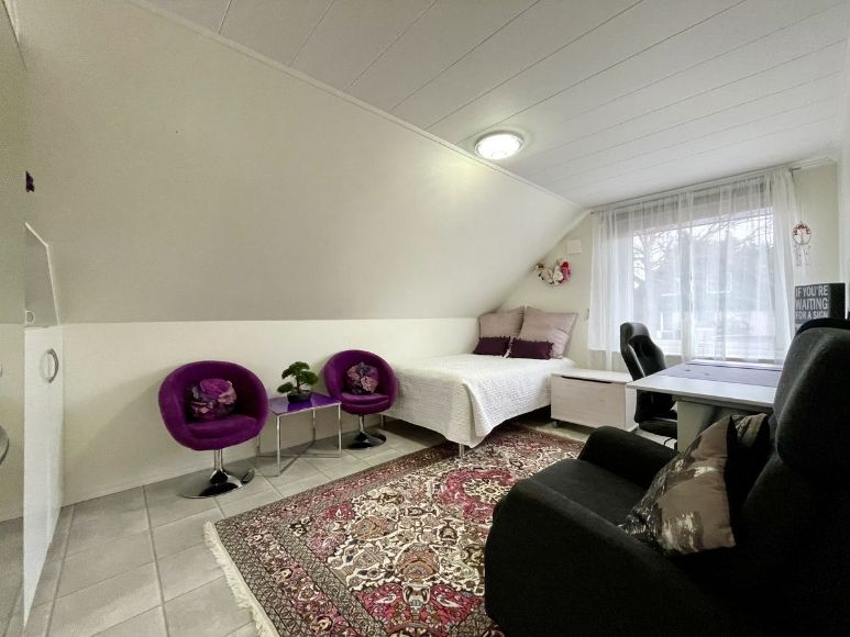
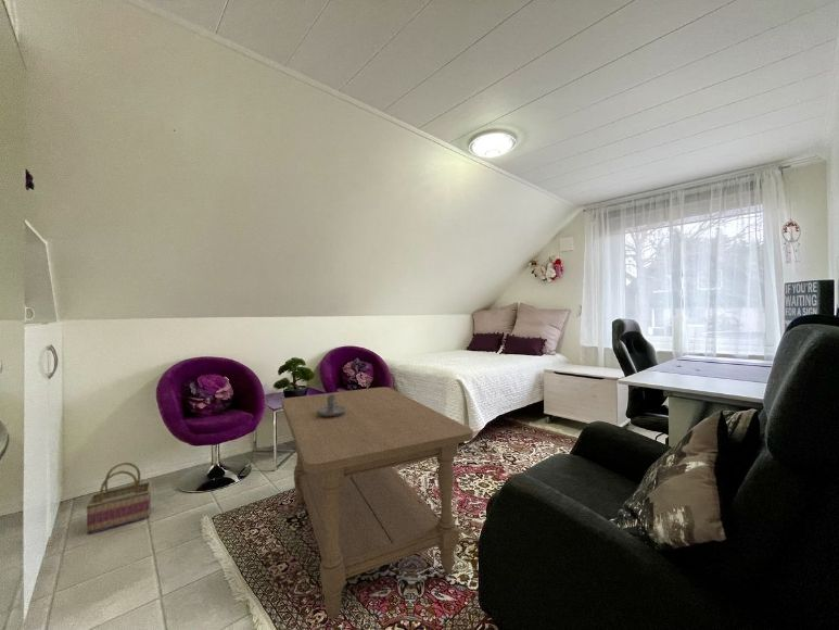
+ coffee table [280,386,474,621]
+ basket [85,462,152,536]
+ candle holder [317,395,346,416]
